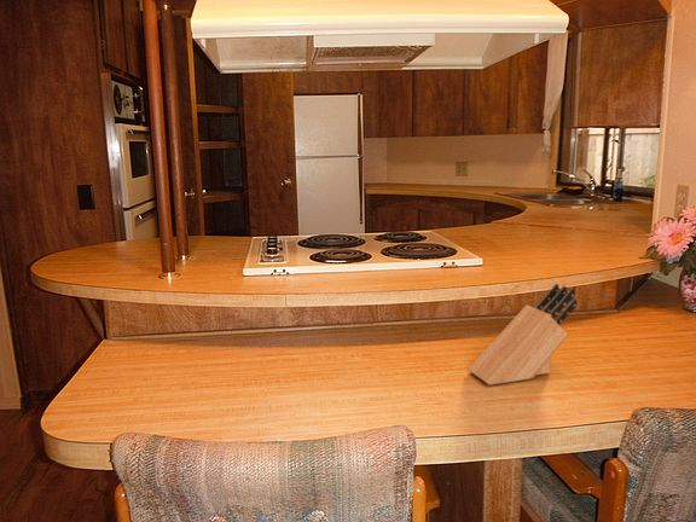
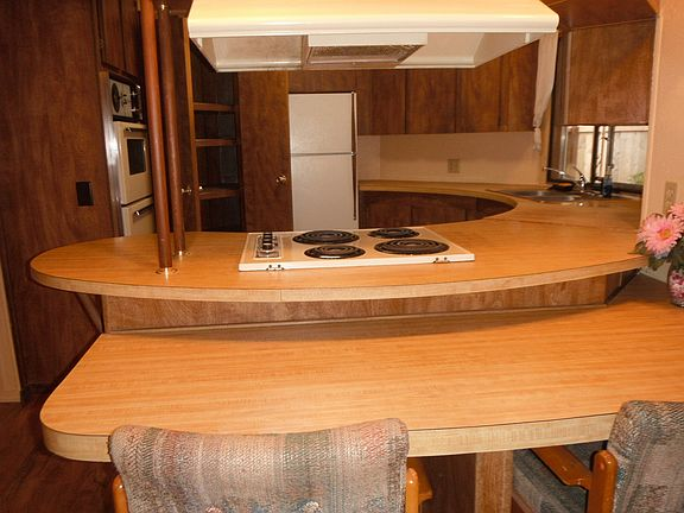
- knife block [468,283,578,387]
